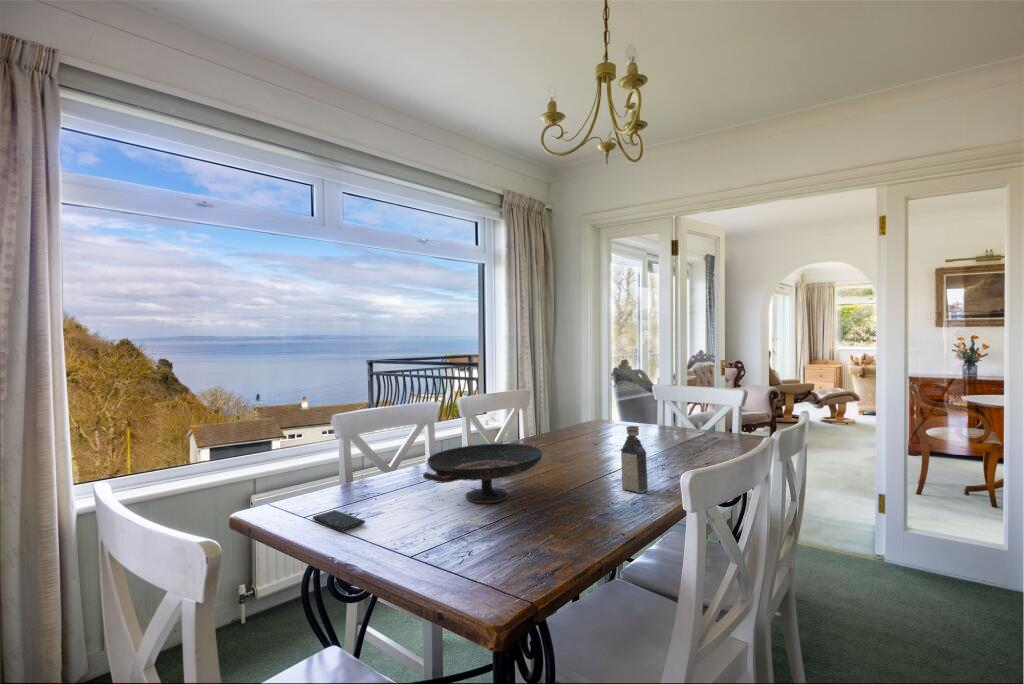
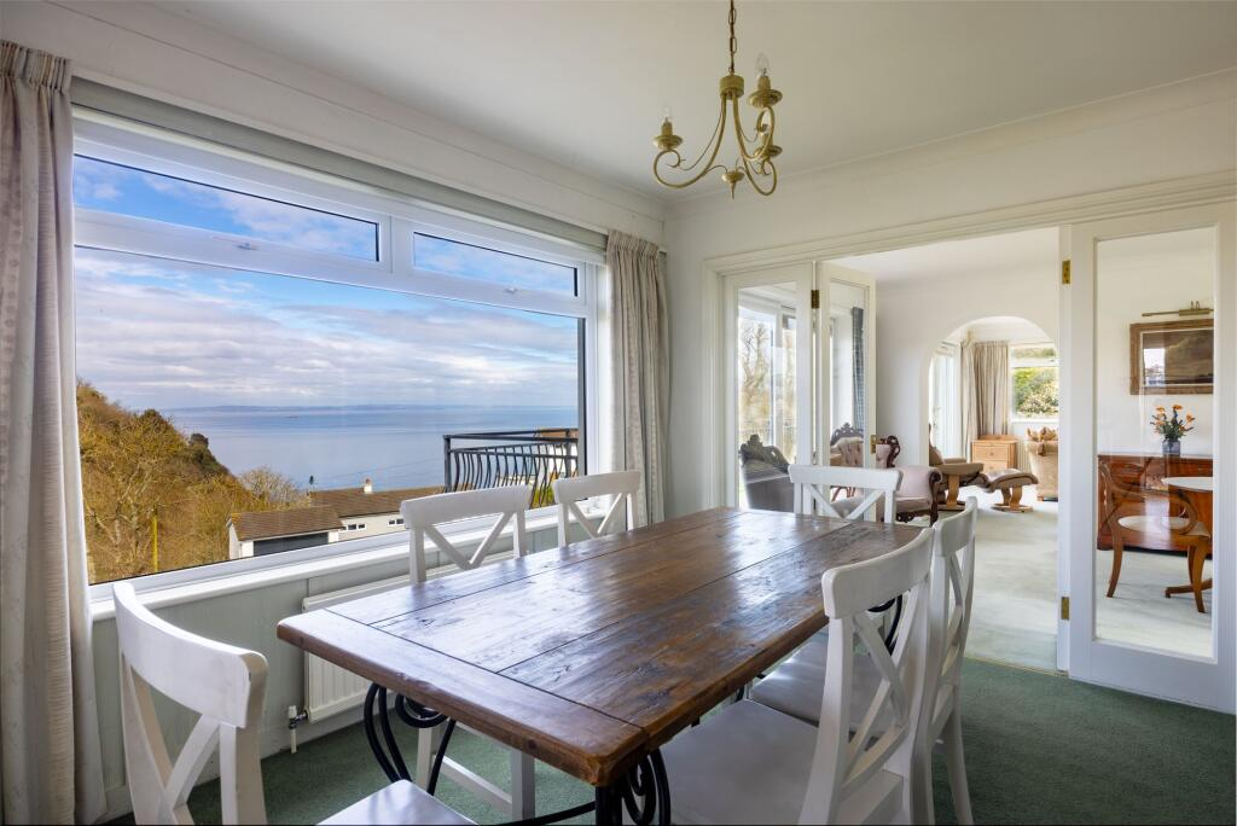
- bottle [620,425,649,494]
- decorative bowl [422,441,544,505]
- smartphone [312,509,366,531]
